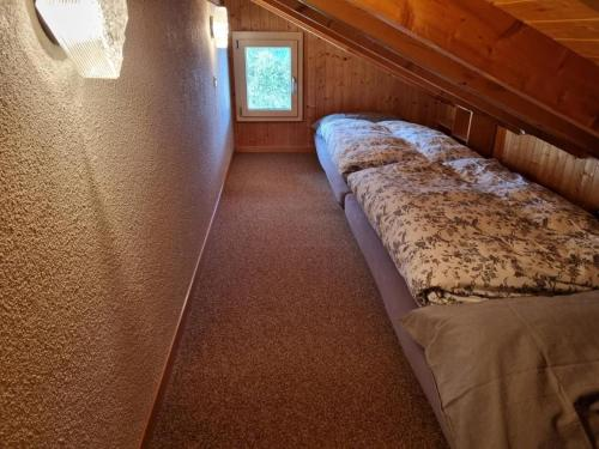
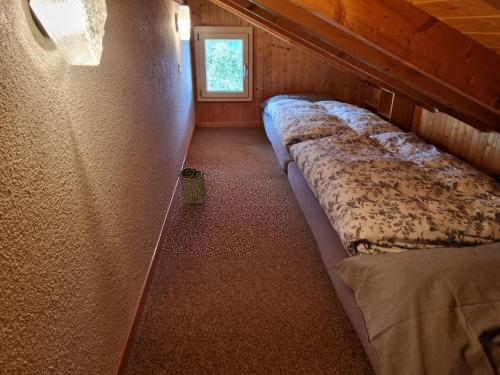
+ basket [177,167,210,205]
